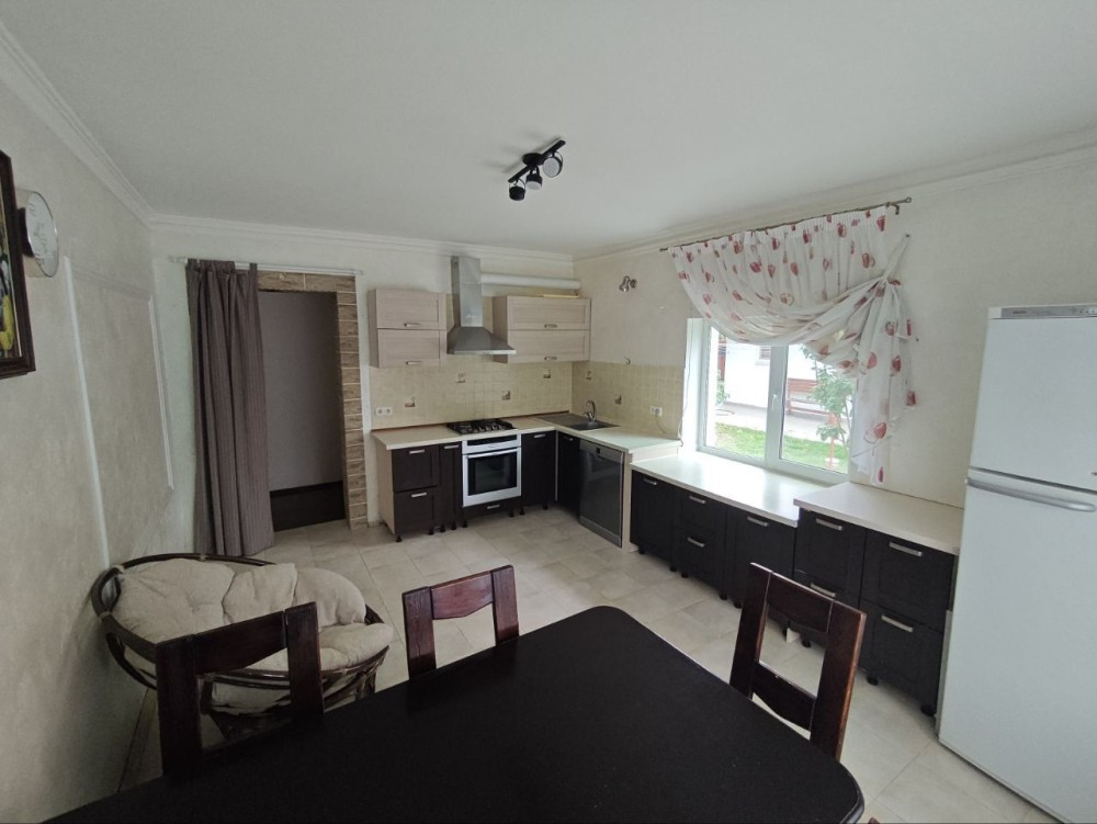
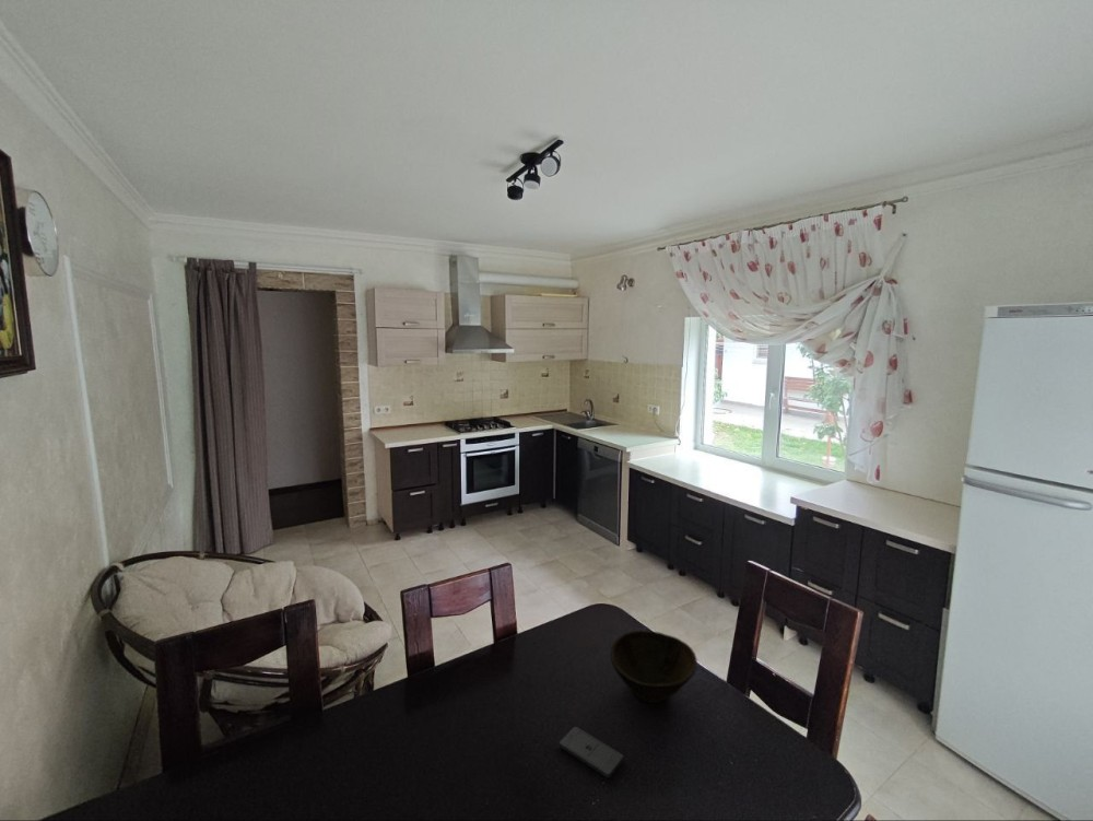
+ smartphone [559,726,624,779]
+ bowl [609,630,698,704]
